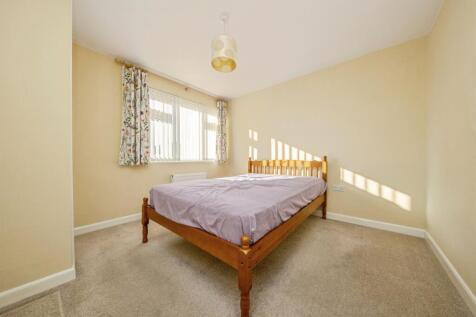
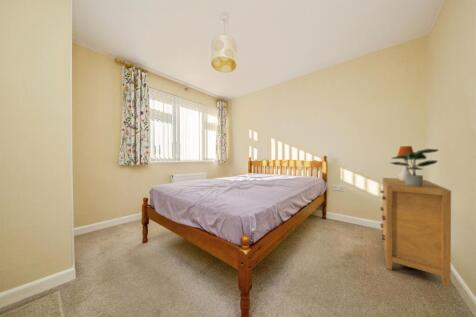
+ potted plant [390,148,440,186]
+ table lamp [396,145,414,181]
+ dresser [379,177,452,288]
